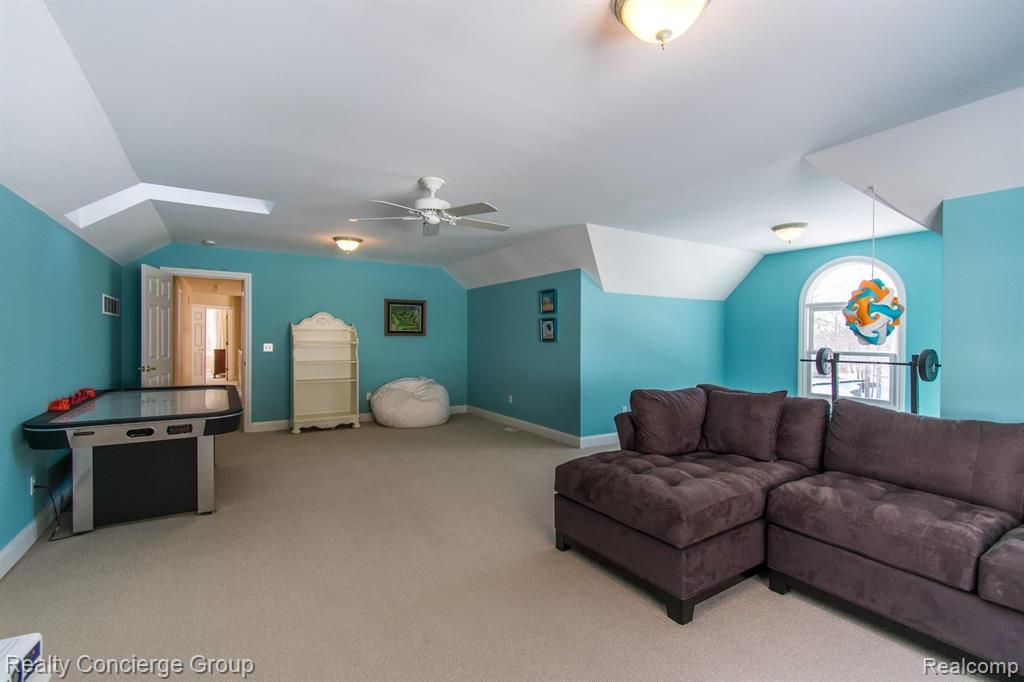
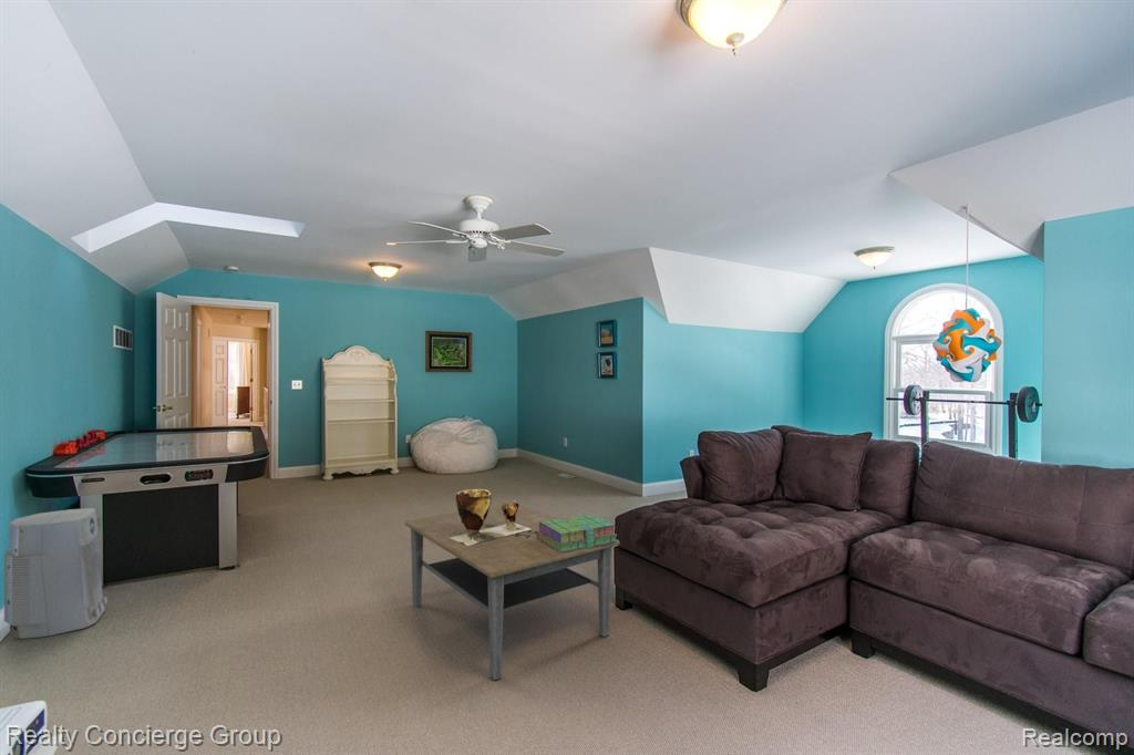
+ air purifier [3,507,109,640]
+ clay pot [451,488,530,546]
+ stack of books [536,514,618,552]
+ coffee table [404,503,620,681]
